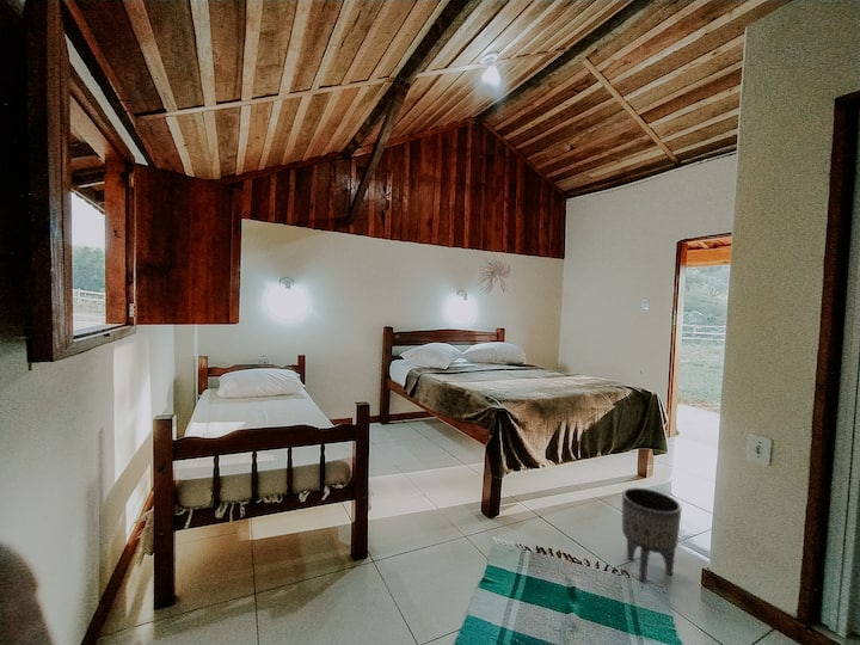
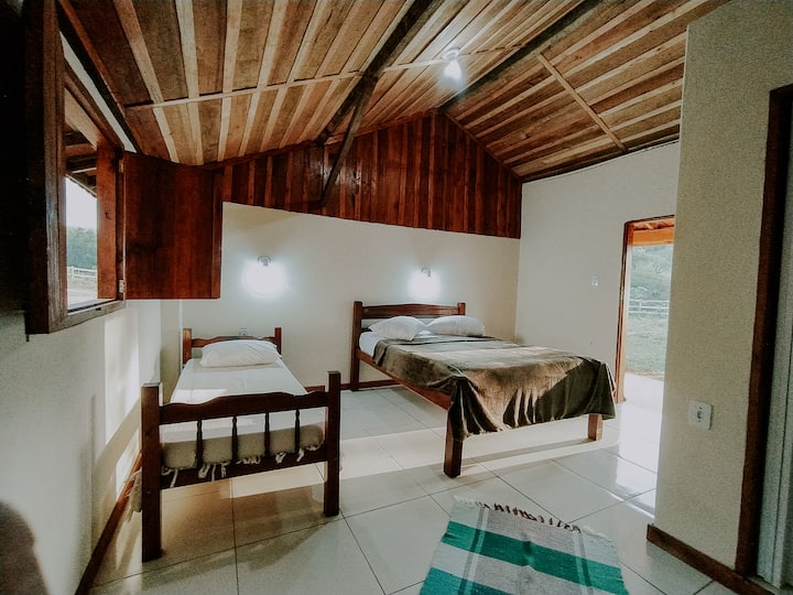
- planter [621,486,683,584]
- wall sculpture [477,257,512,296]
